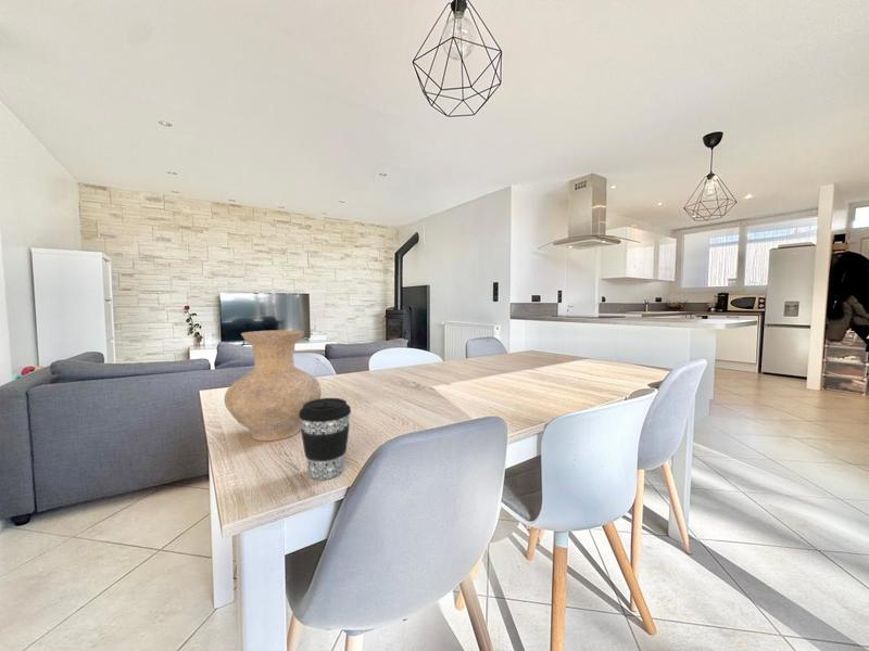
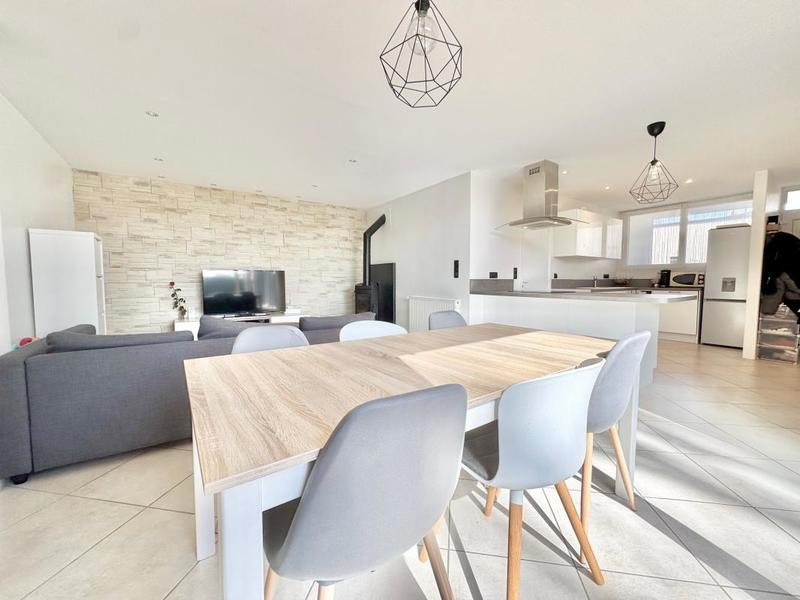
- vase [223,329,323,442]
- coffee cup [299,397,352,481]
